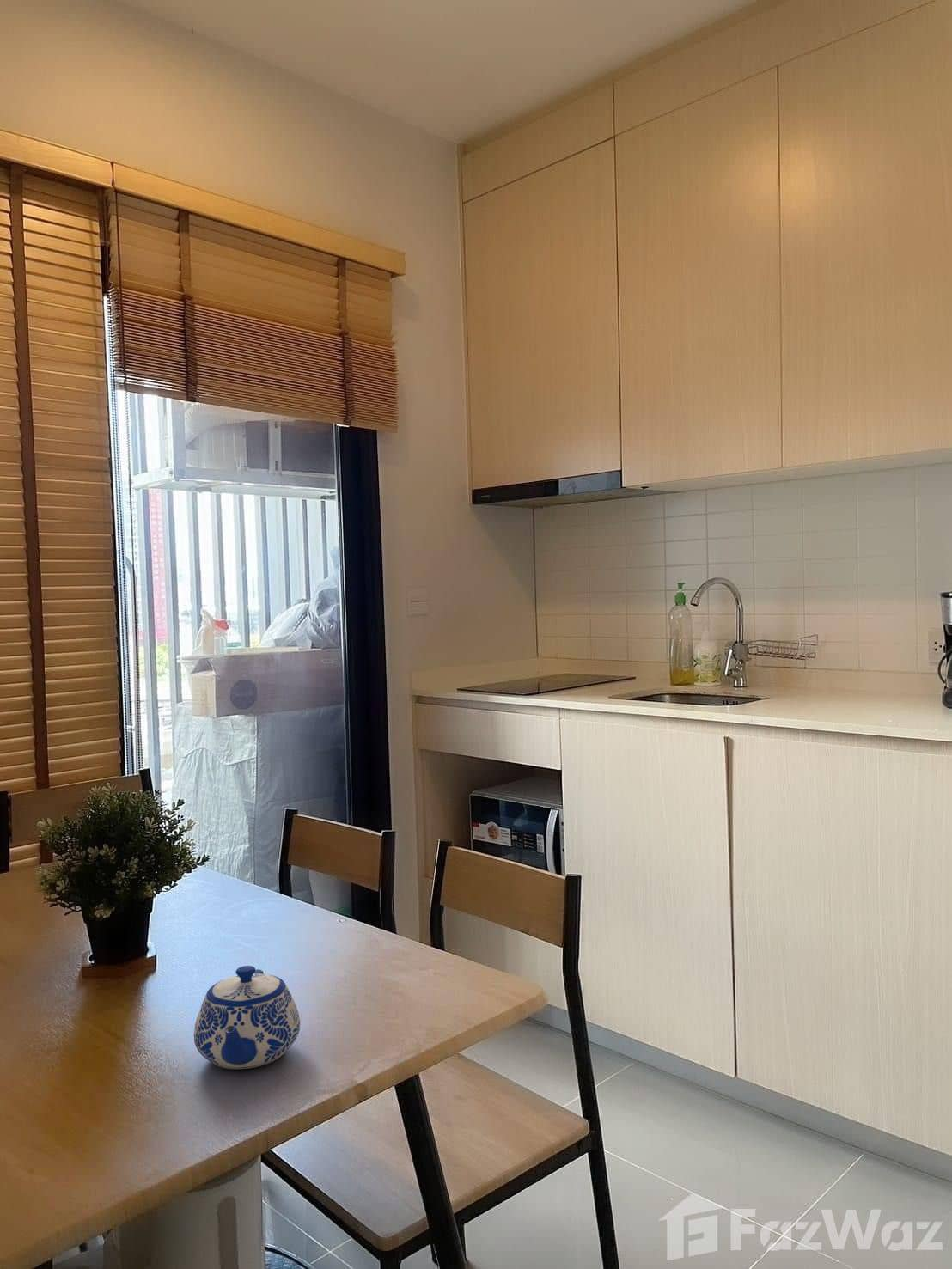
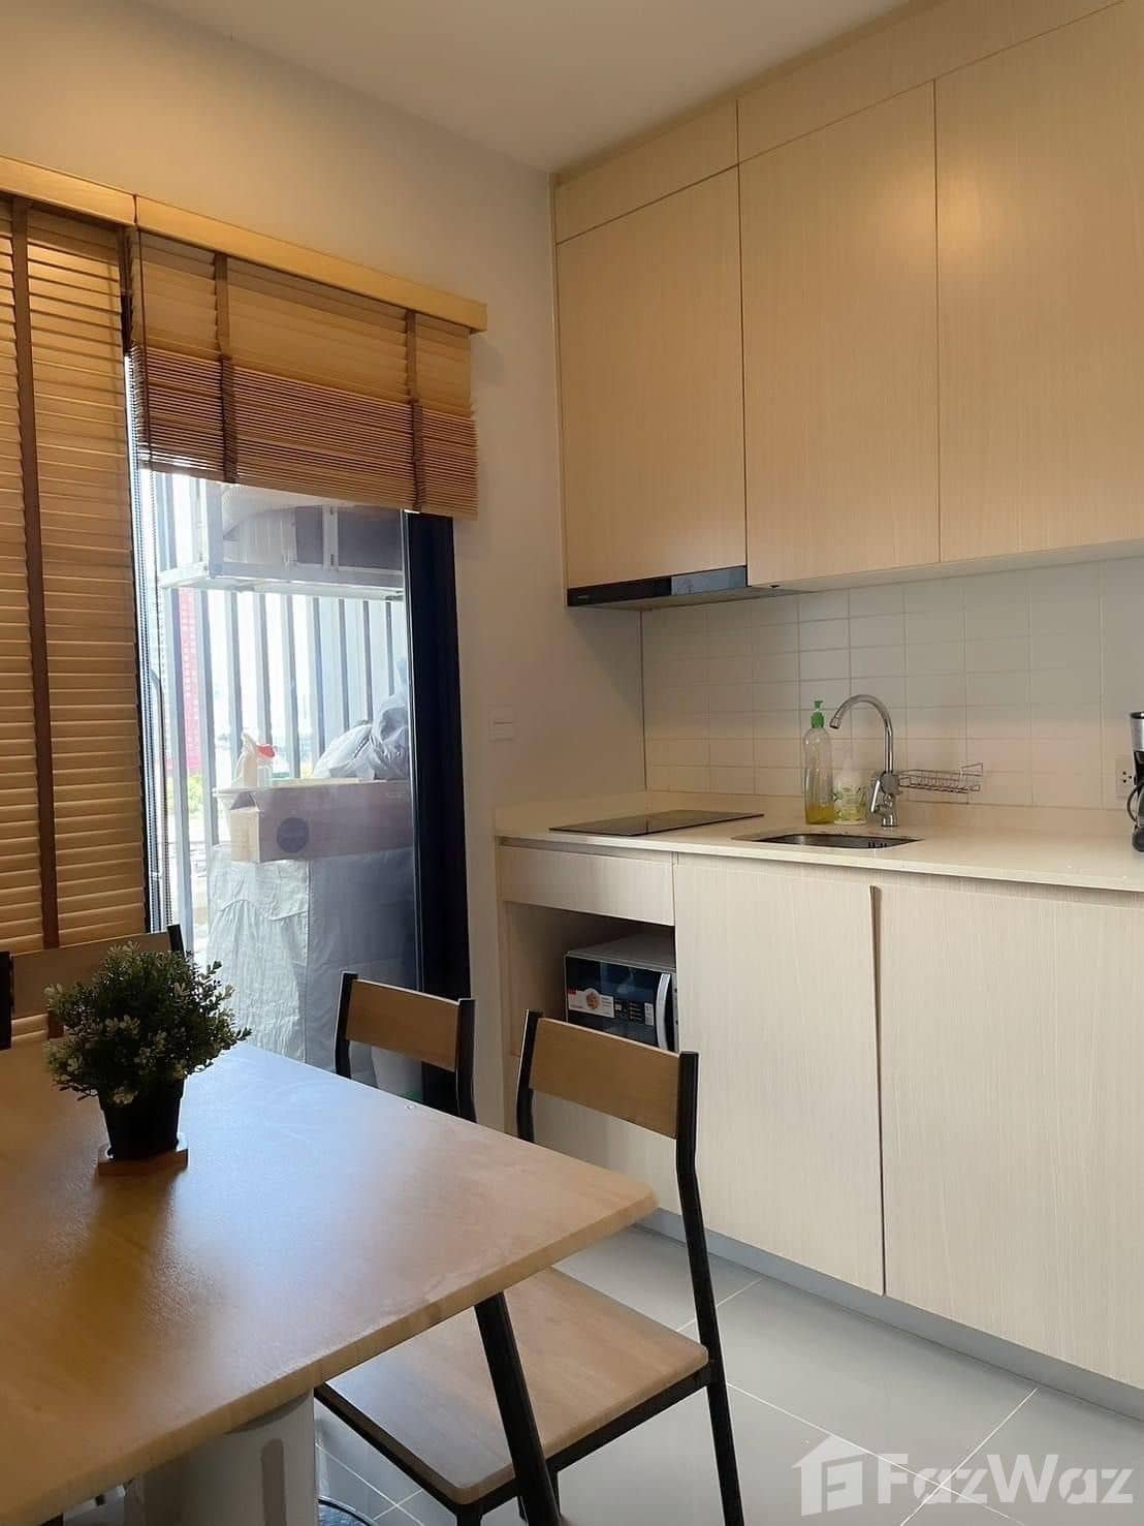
- teapot [193,965,301,1070]
